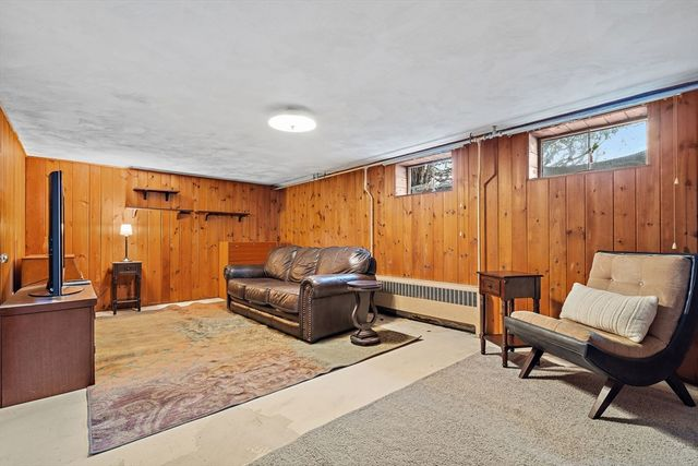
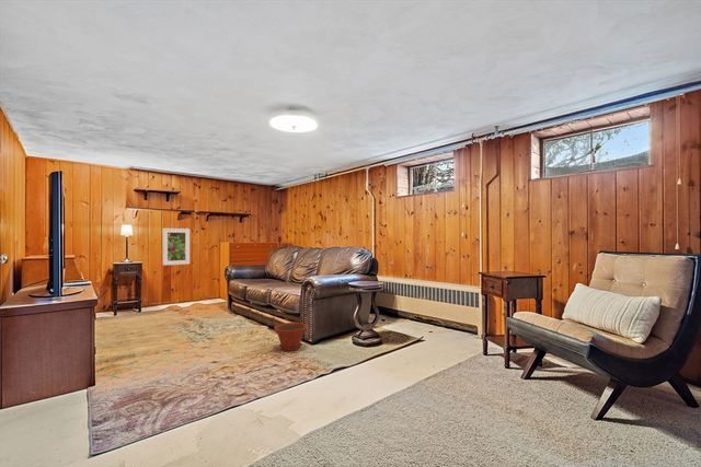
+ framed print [162,227,191,267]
+ plant pot [273,322,308,352]
